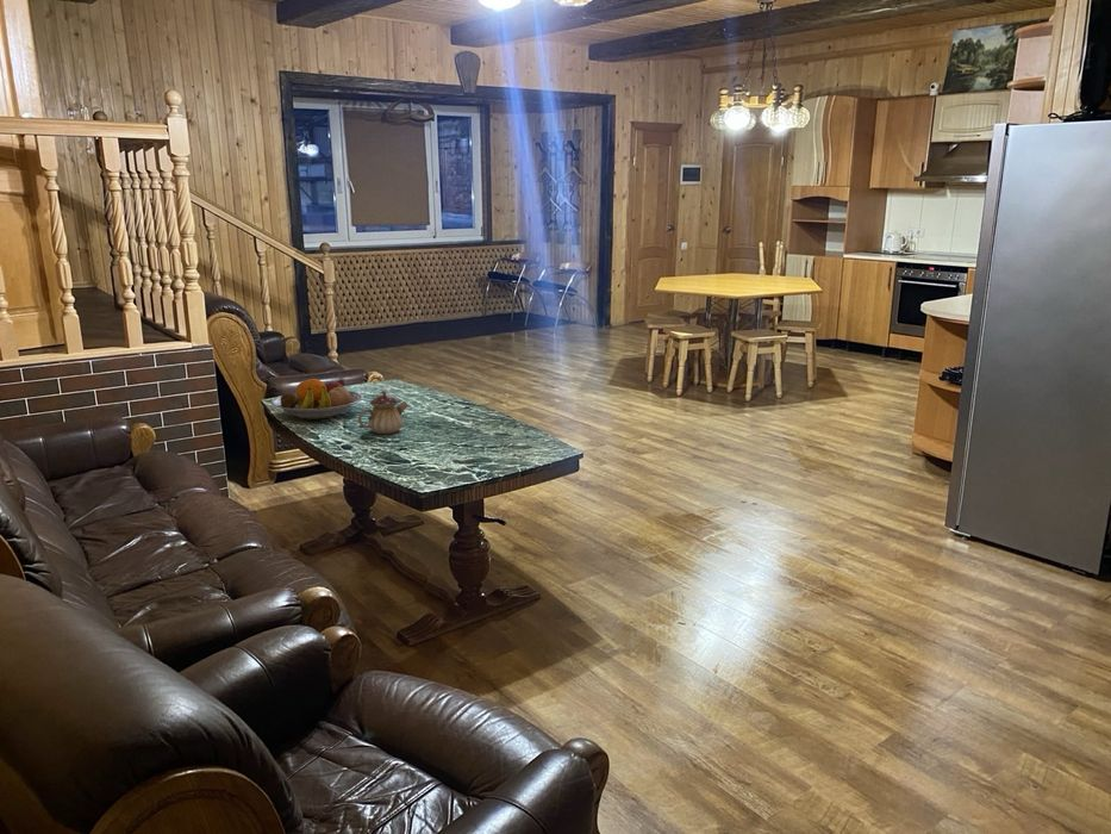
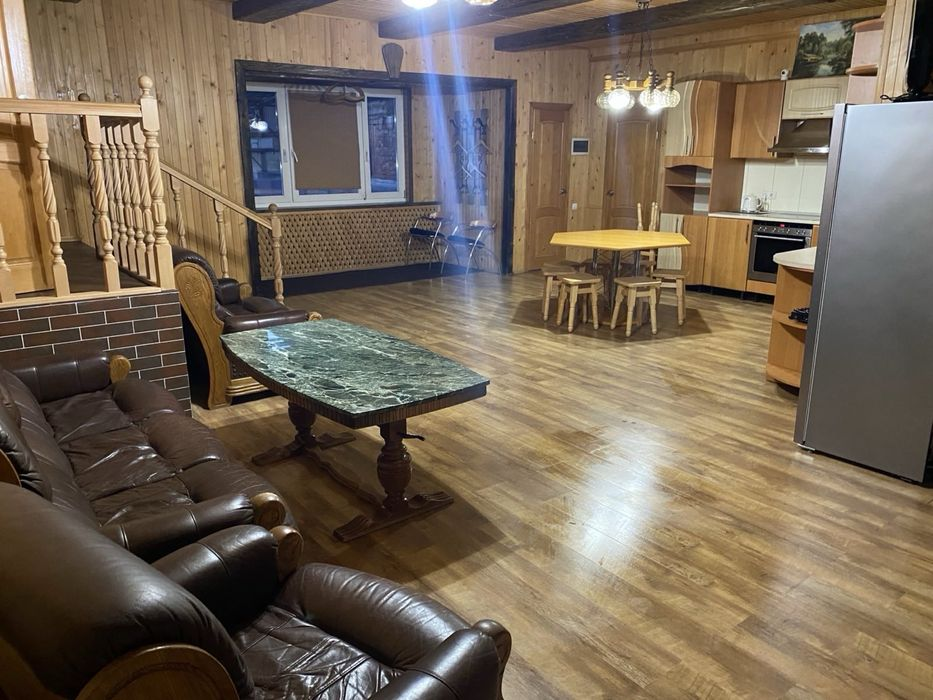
- teapot [357,388,410,435]
- fruit bowl [269,376,364,421]
